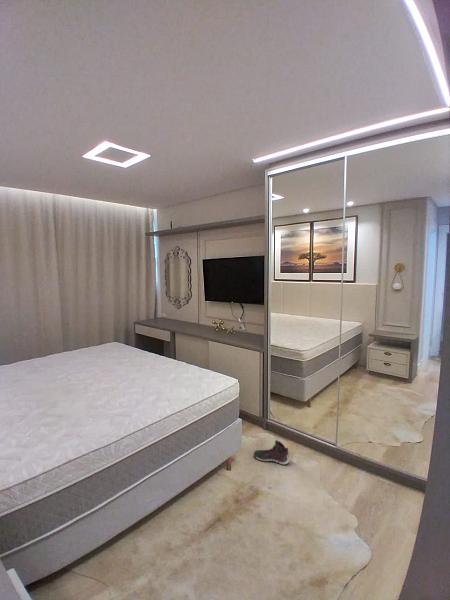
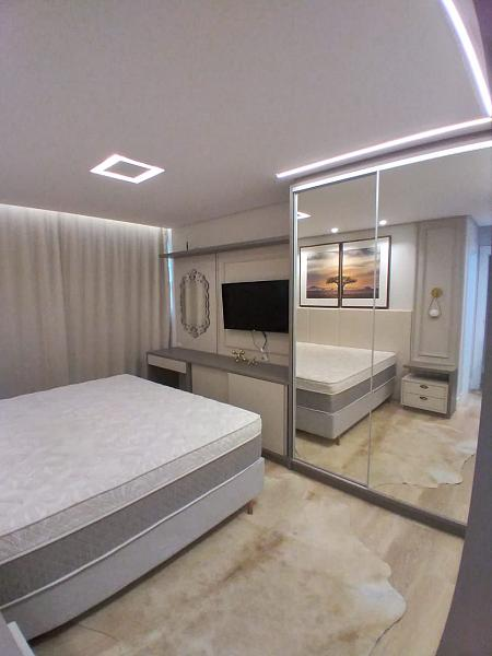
- sneaker [253,439,291,466]
